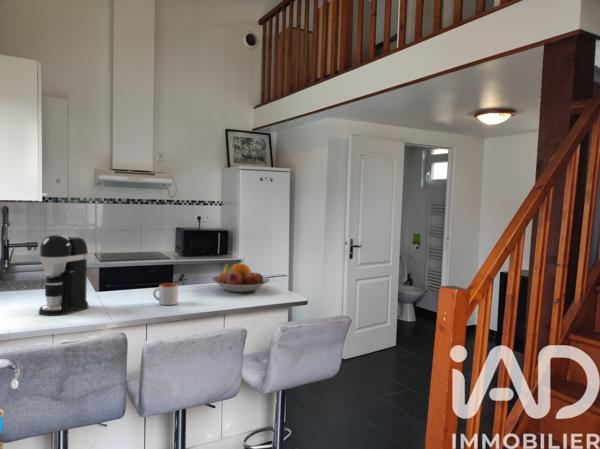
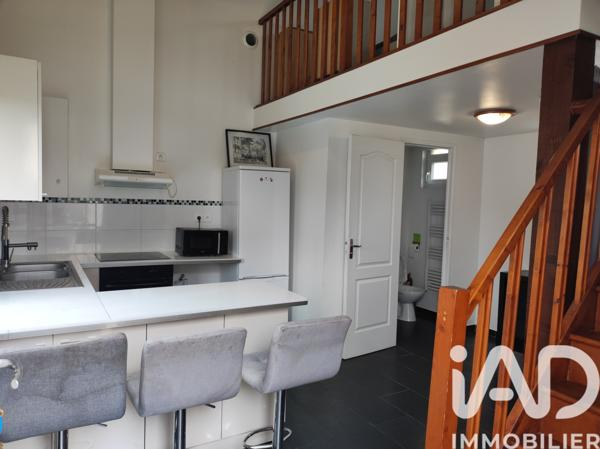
- coffee maker [38,234,90,317]
- fruit bowl [210,262,271,293]
- mug [152,282,179,306]
